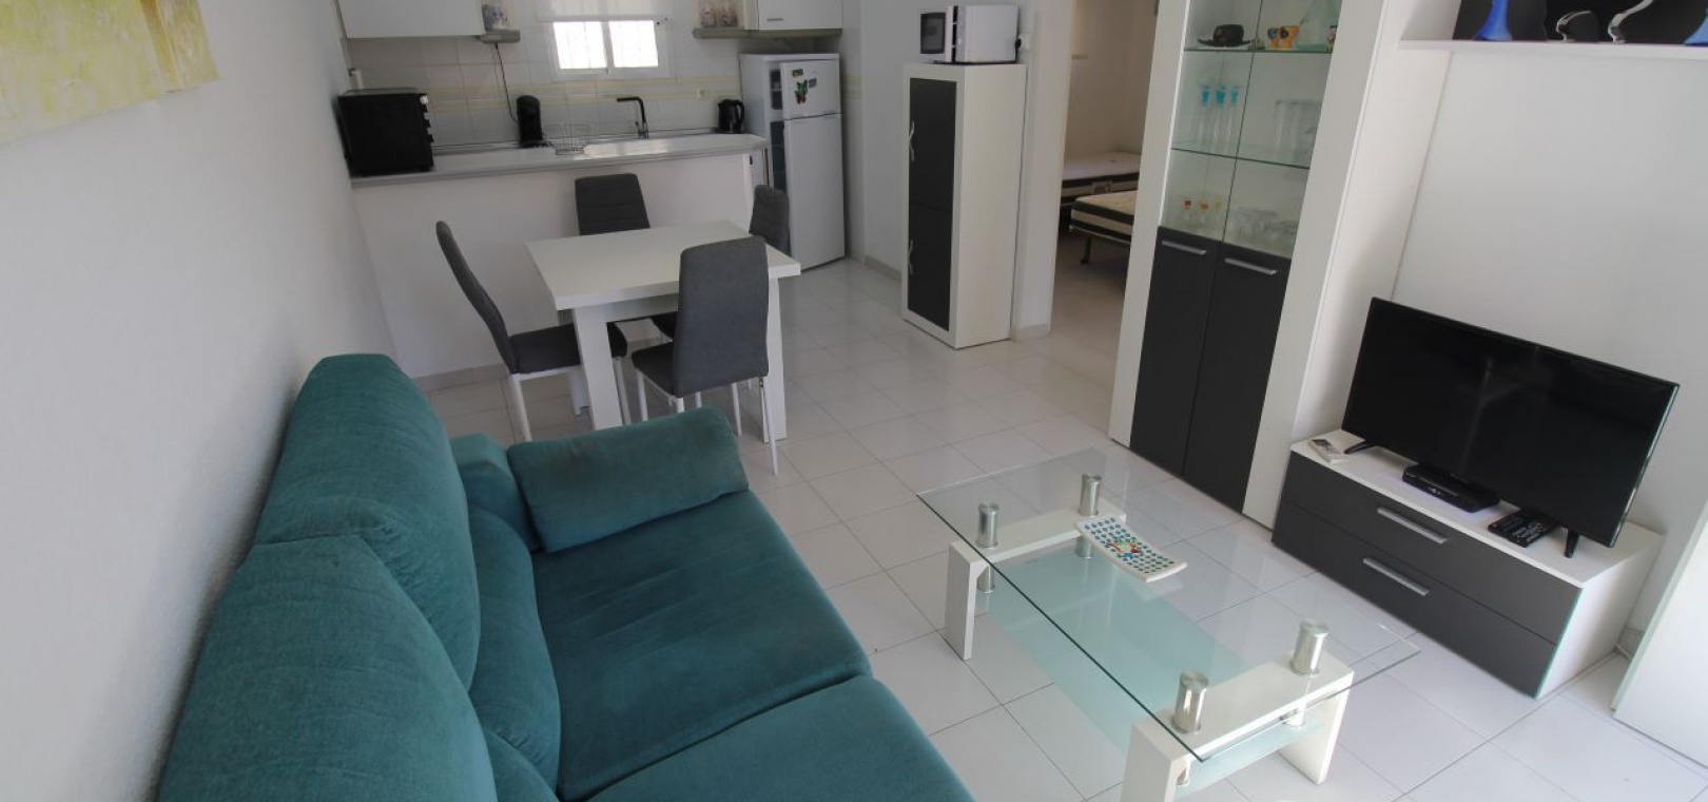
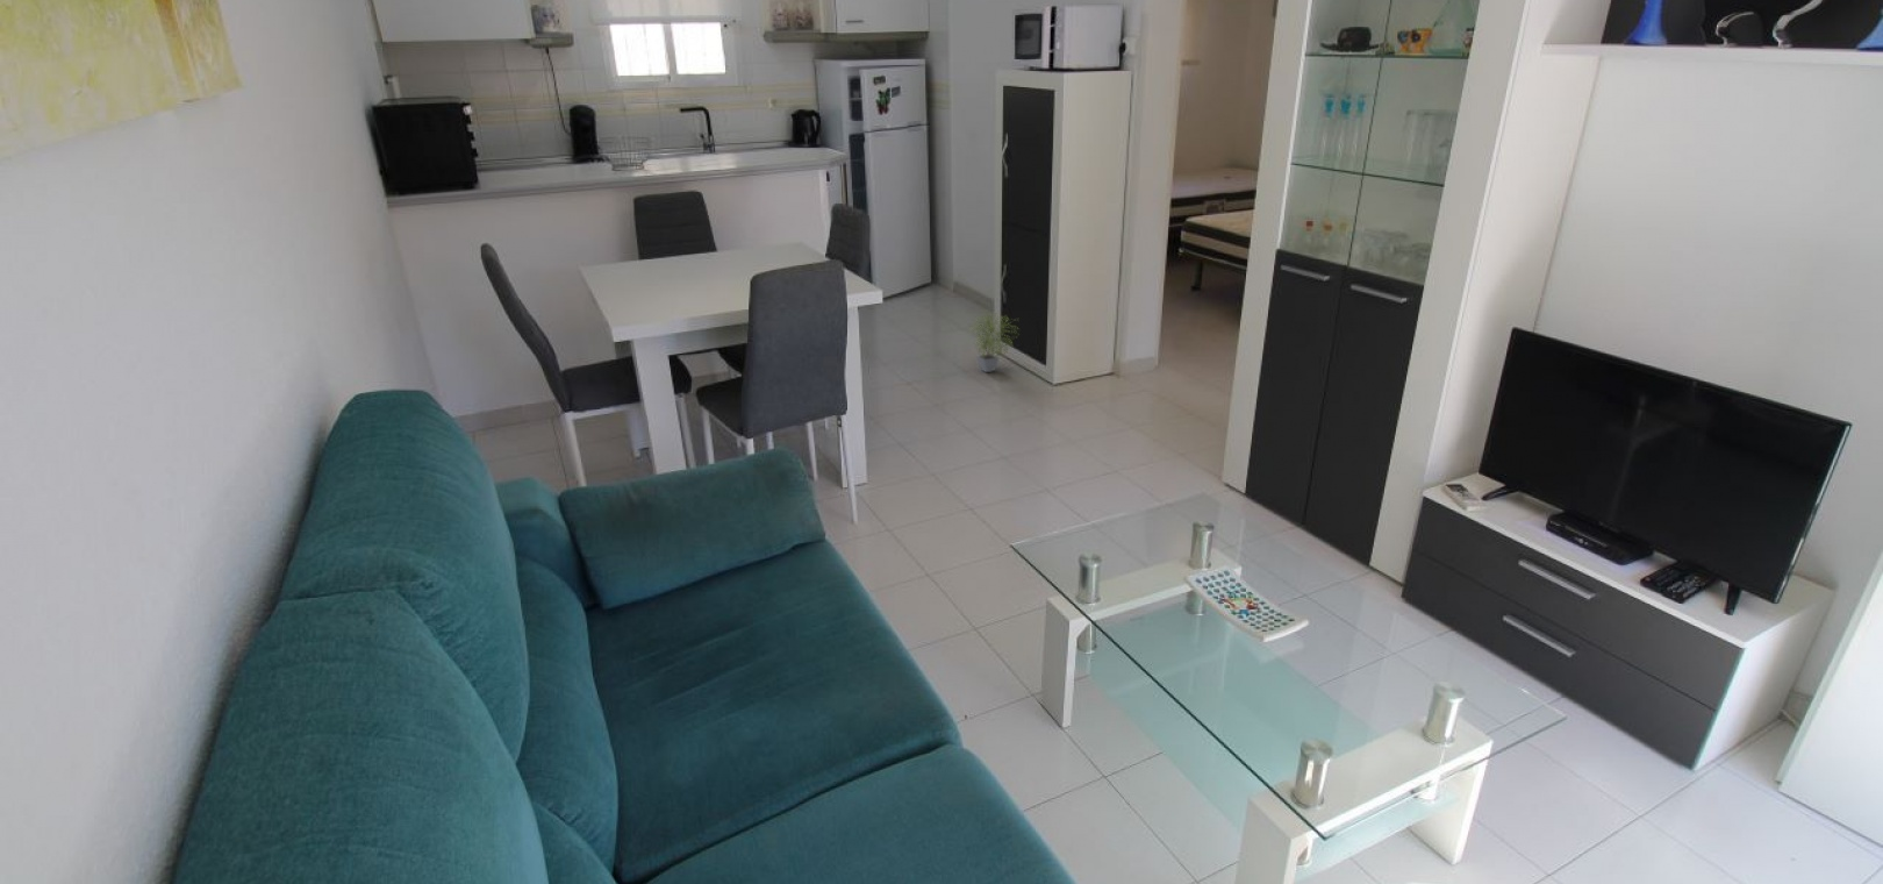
+ potted plant [964,311,1022,374]
